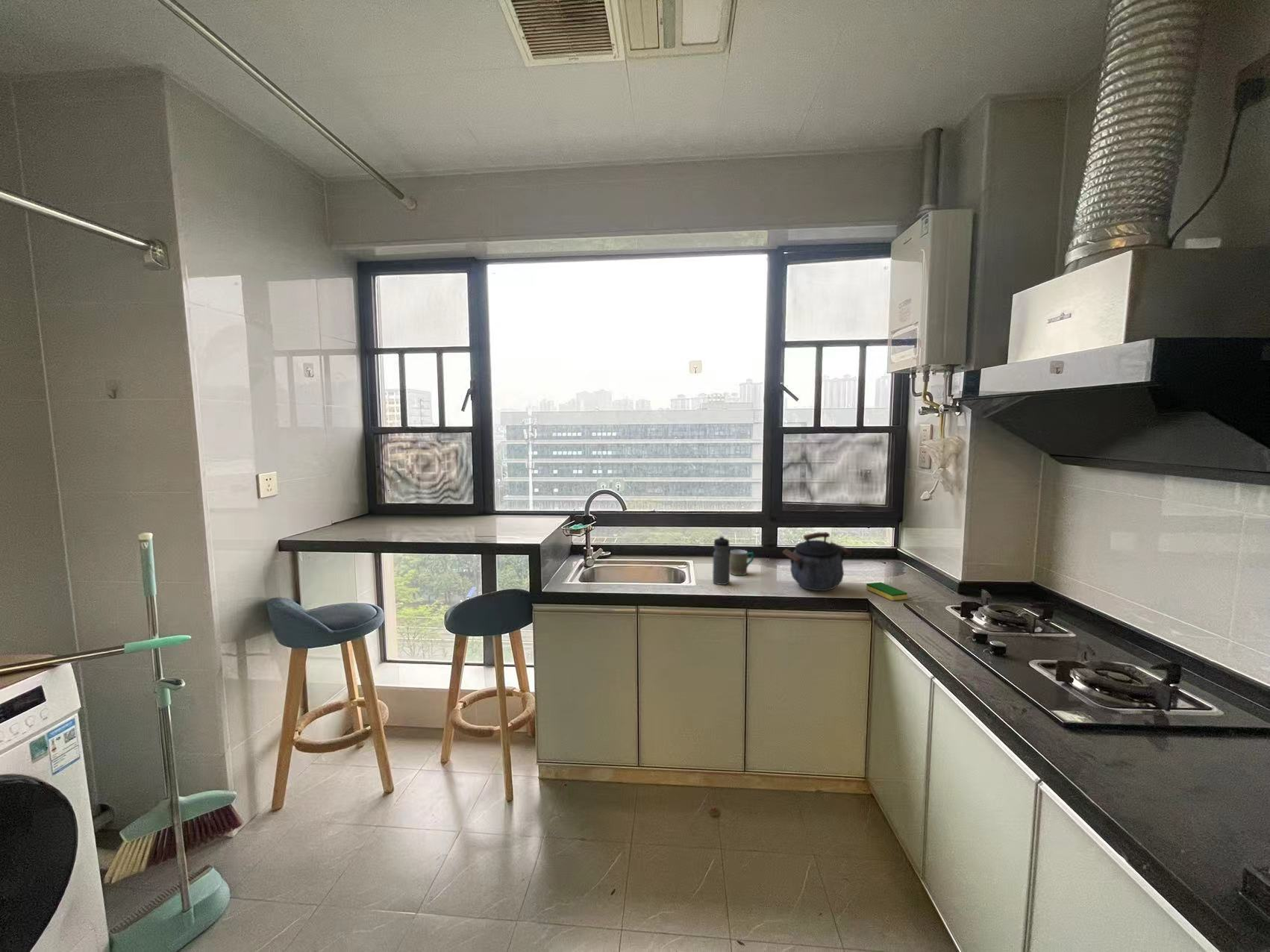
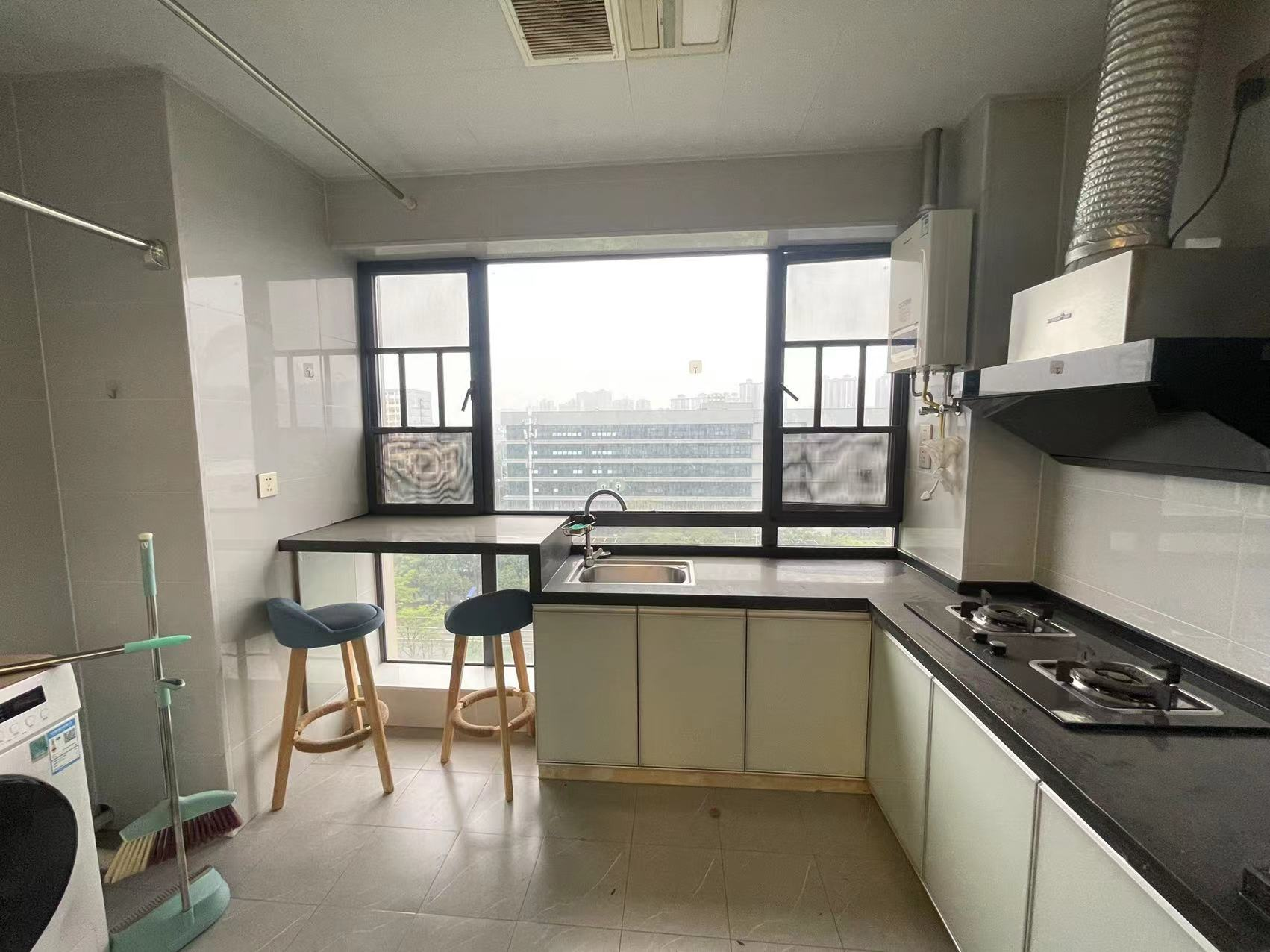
- water bottle [712,535,731,586]
- kettle [782,531,852,592]
- dish sponge [866,582,908,601]
- mug [730,549,754,576]
